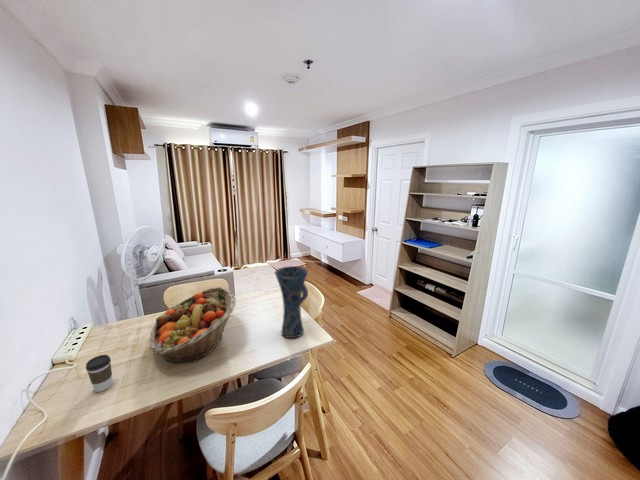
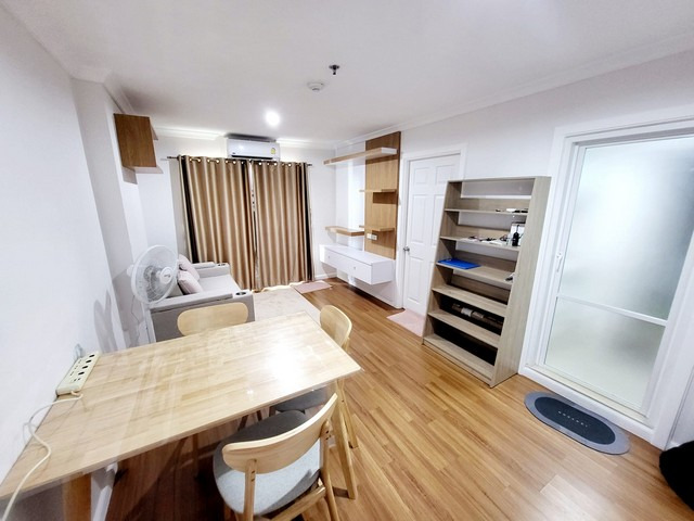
- coffee cup [85,354,113,393]
- fruit basket [148,286,237,364]
- vase [274,265,309,339]
